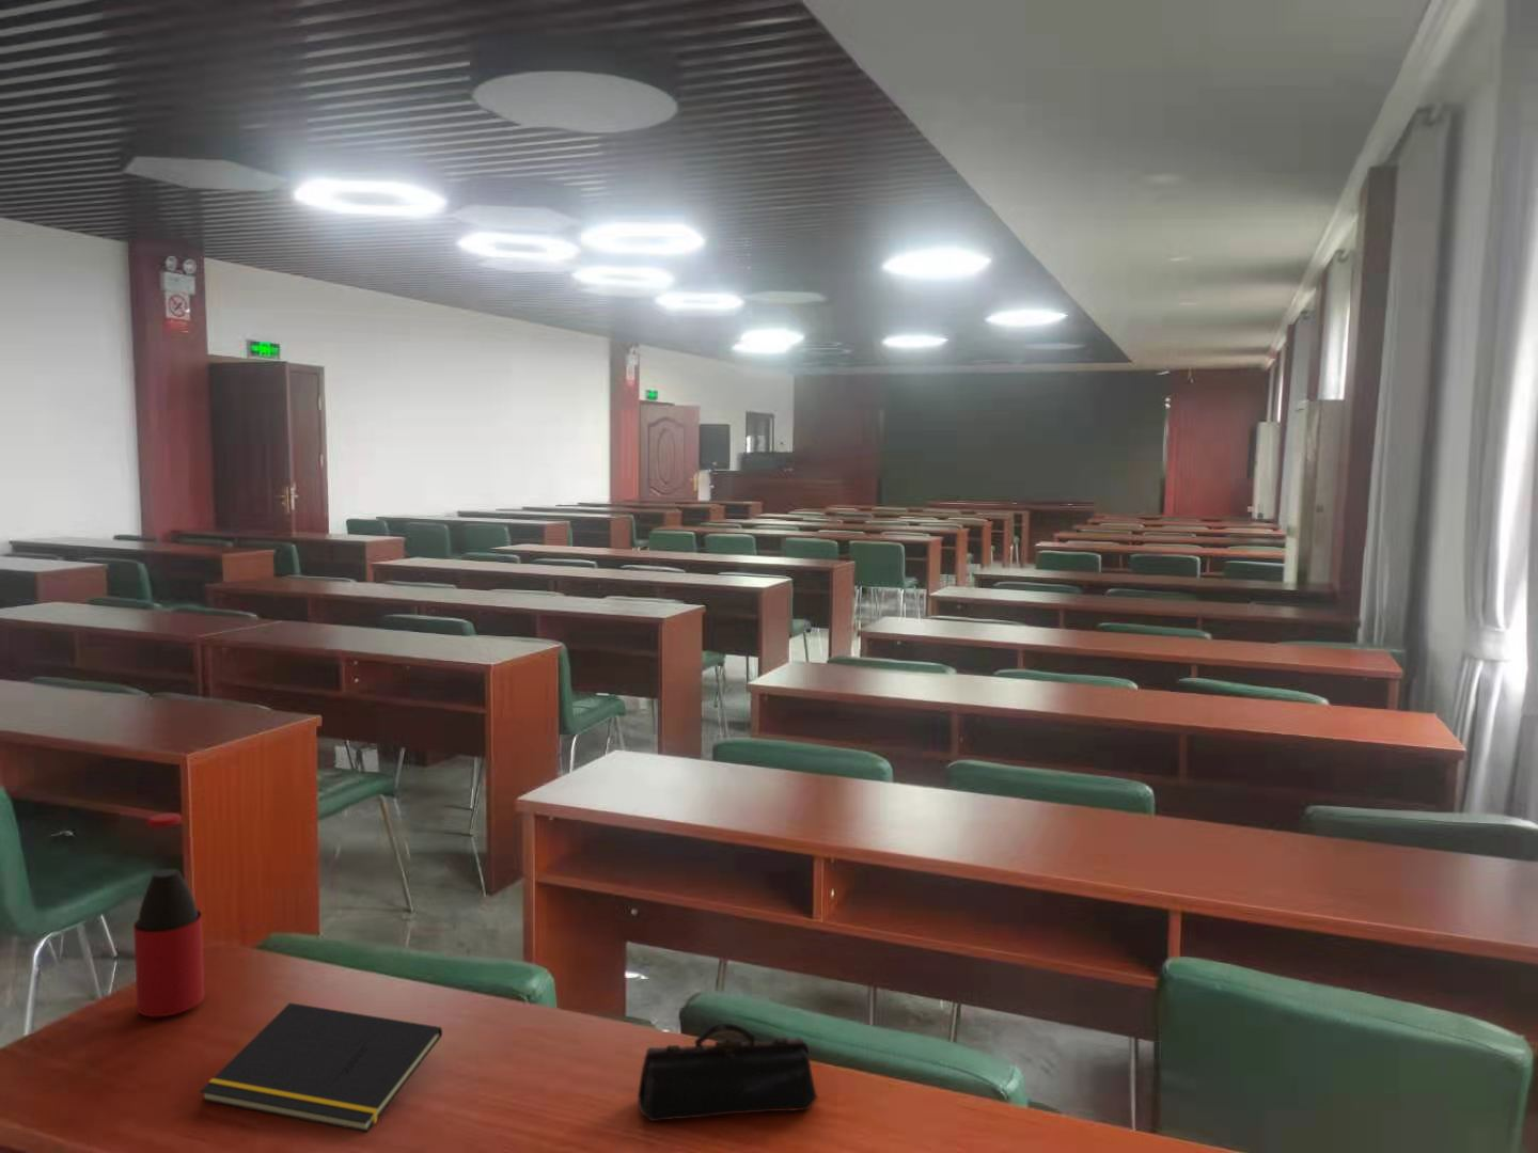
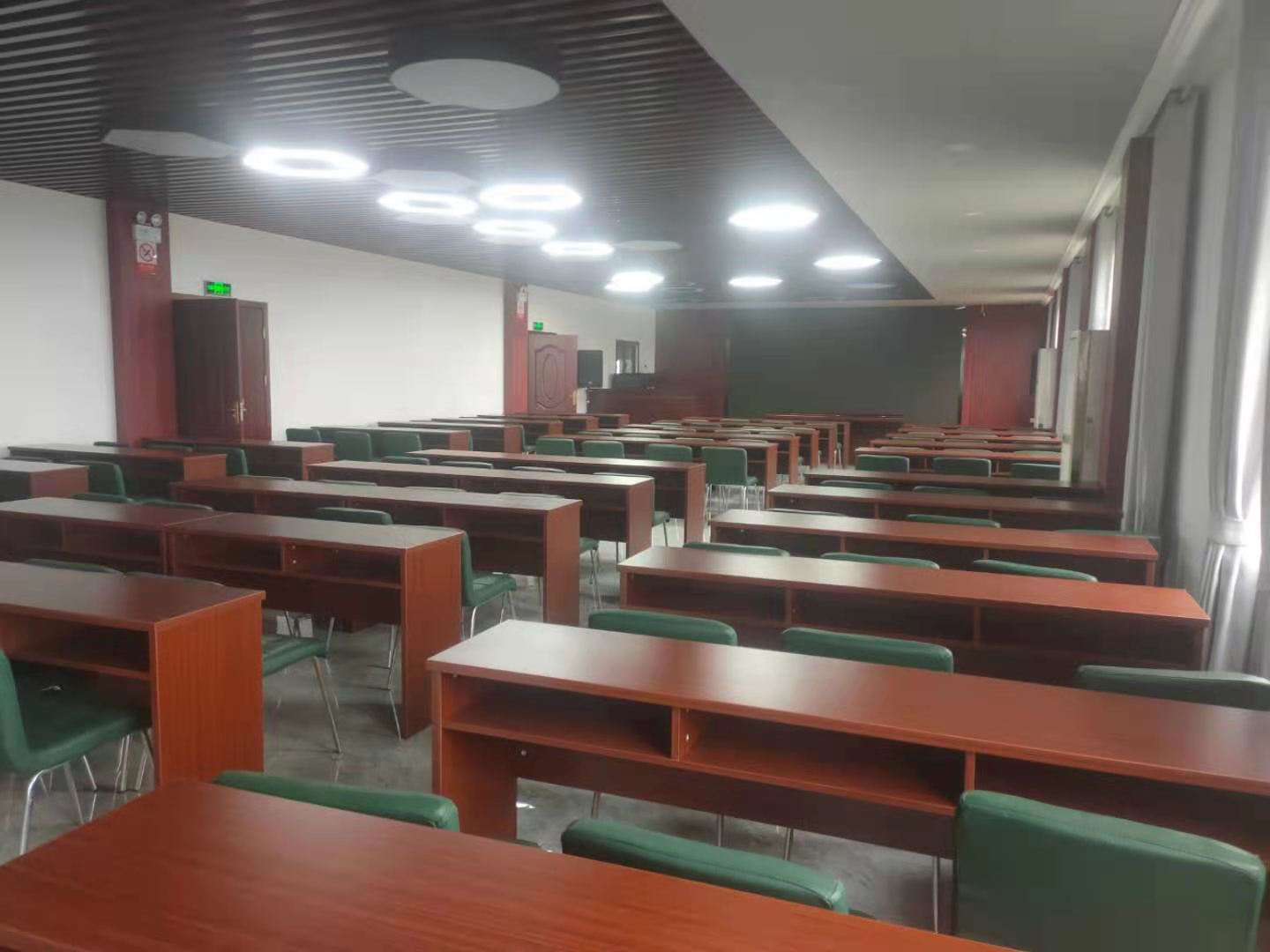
- bottle [132,813,205,1017]
- pencil case [637,1022,819,1122]
- notepad [199,1002,443,1132]
